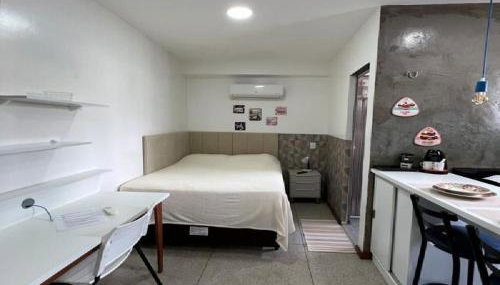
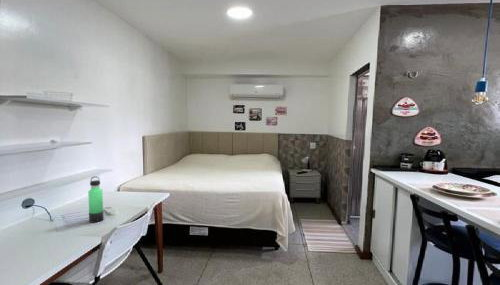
+ thermos bottle [87,175,105,224]
